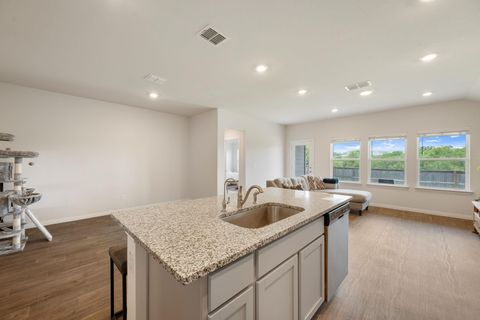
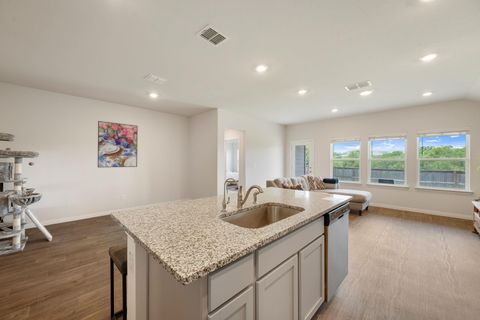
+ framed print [97,120,139,168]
